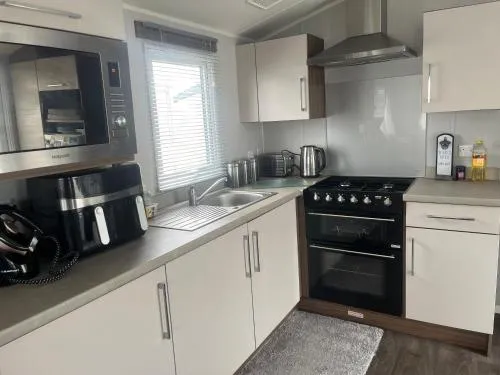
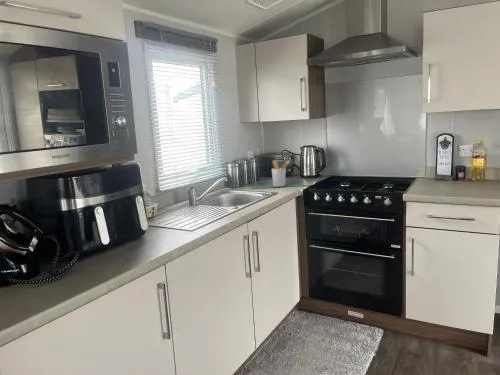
+ utensil holder [271,159,291,188]
